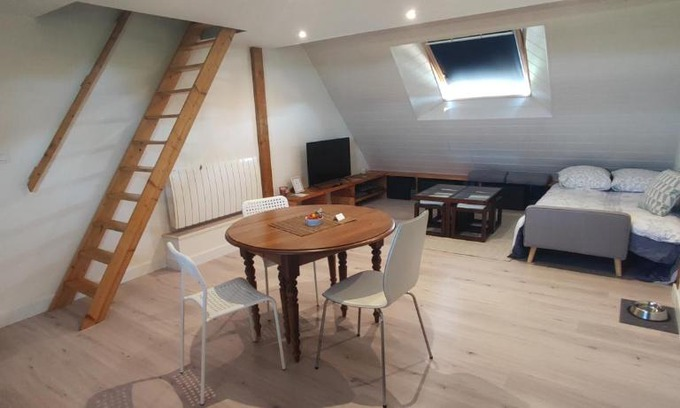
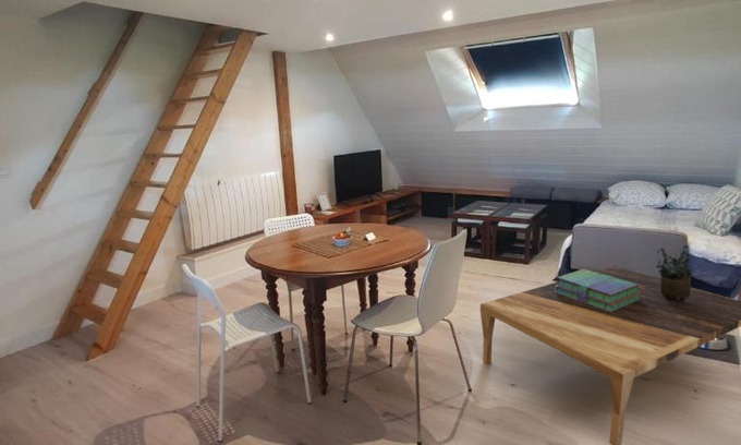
+ coffee table [479,265,741,445]
+ stack of books [555,268,641,312]
+ potted plant [655,244,694,302]
